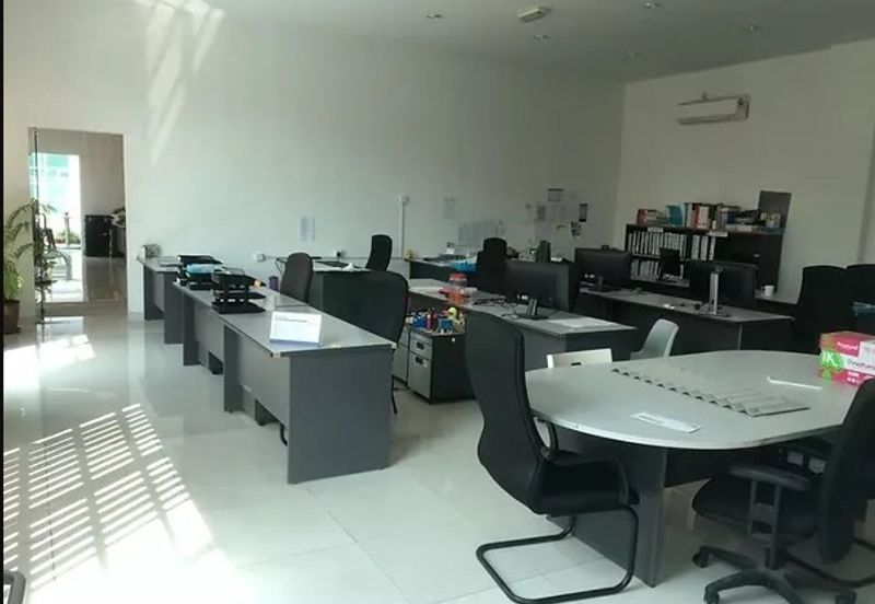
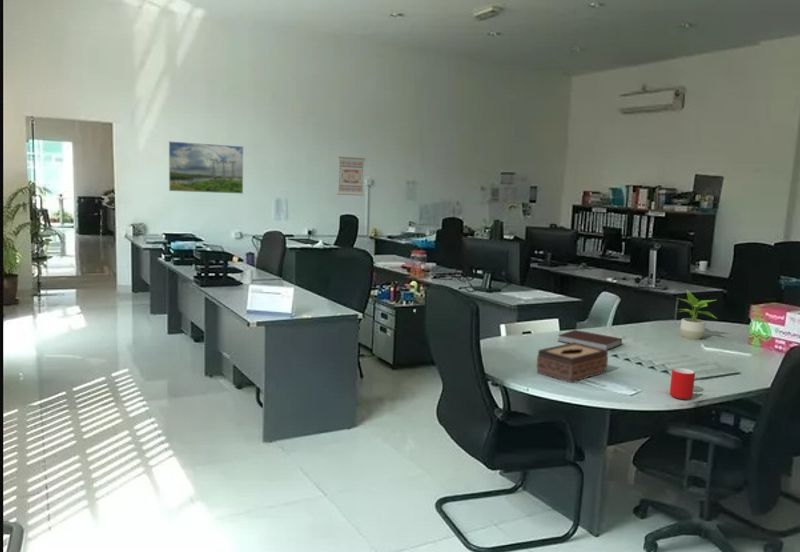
+ mug [669,367,696,400]
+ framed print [168,140,244,195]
+ wall art [336,156,366,197]
+ notebook [557,329,623,351]
+ tissue box [535,342,609,384]
+ potted plant [677,288,717,341]
